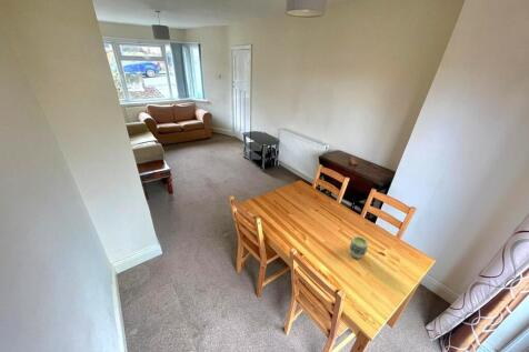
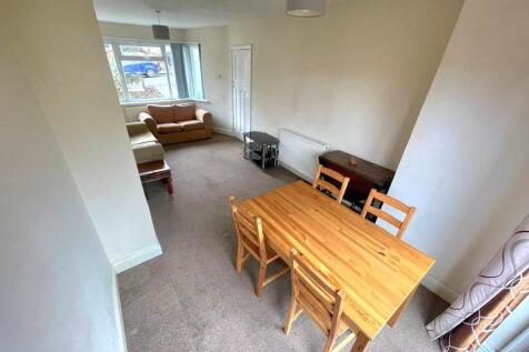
- cup [348,235,369,260]
